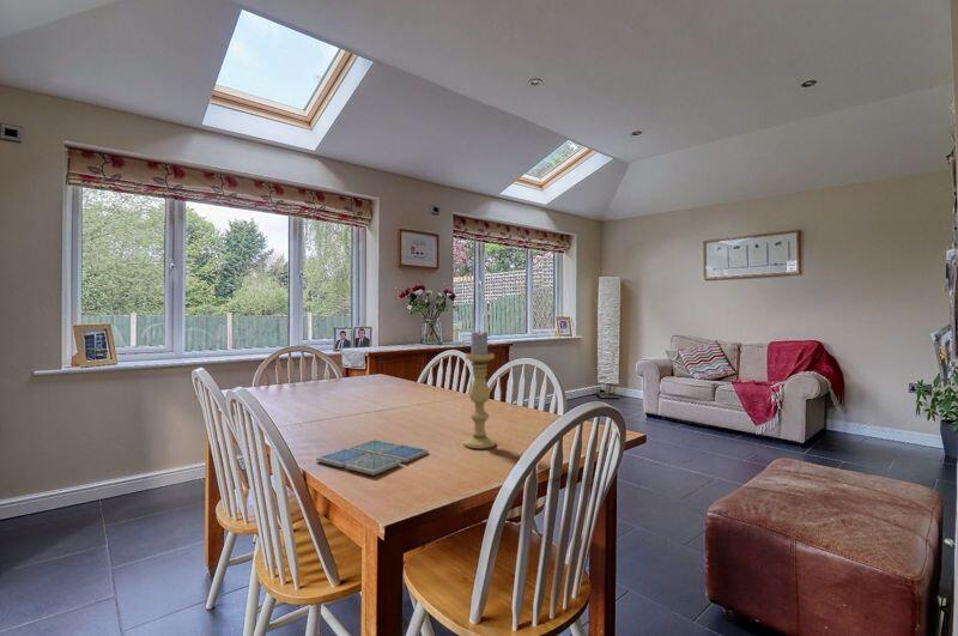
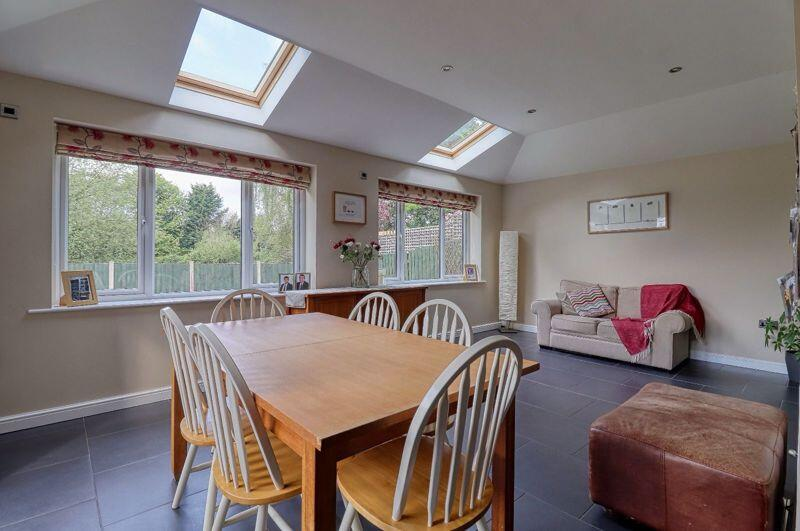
- candle holder [462,328,497,449]
- drink coaster [315,438,430,477]
